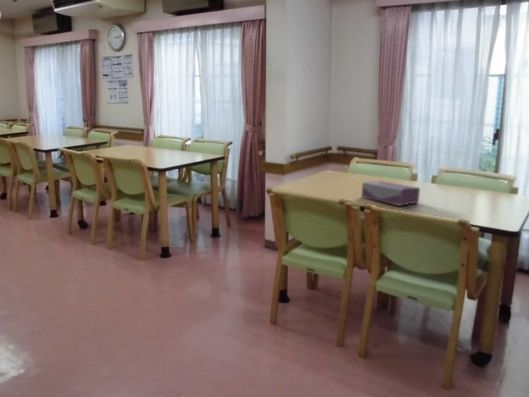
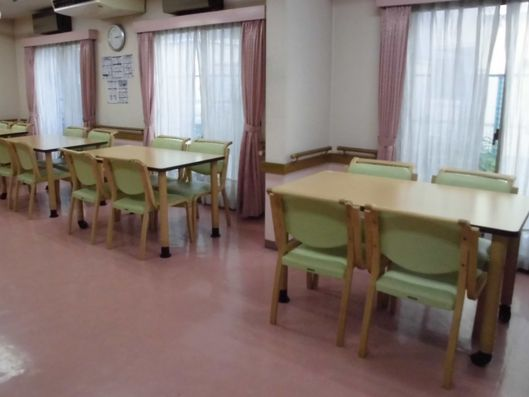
- tissue box [361,180,421,207]
